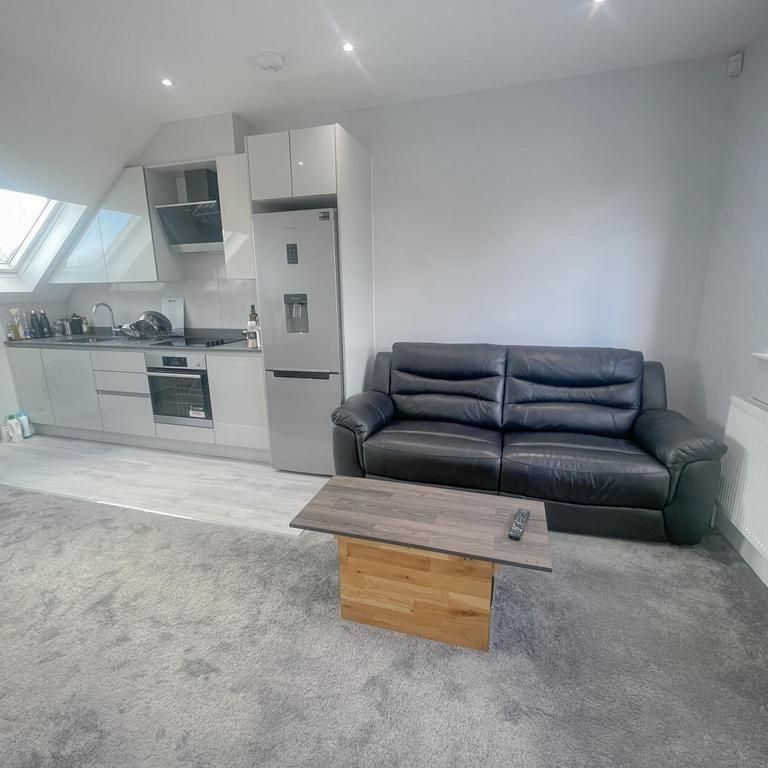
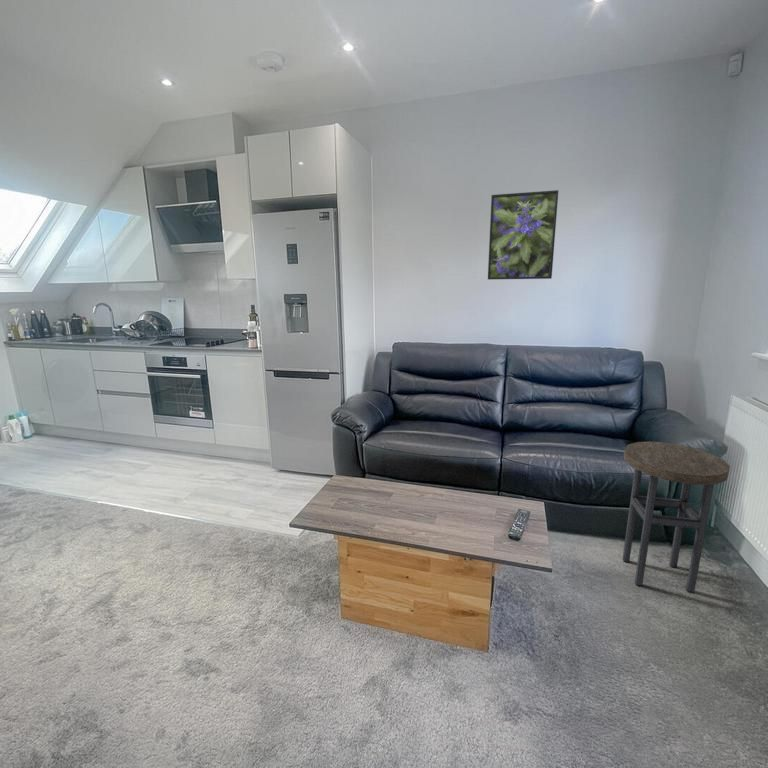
+ side table [622,440,731,594]
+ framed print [487,189,559,281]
